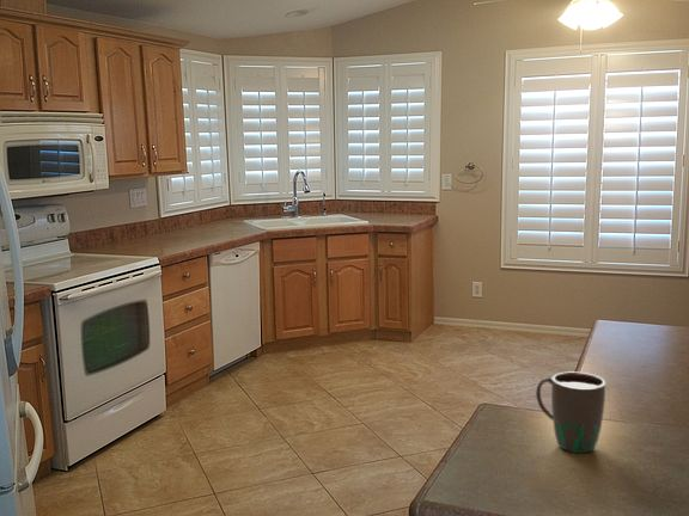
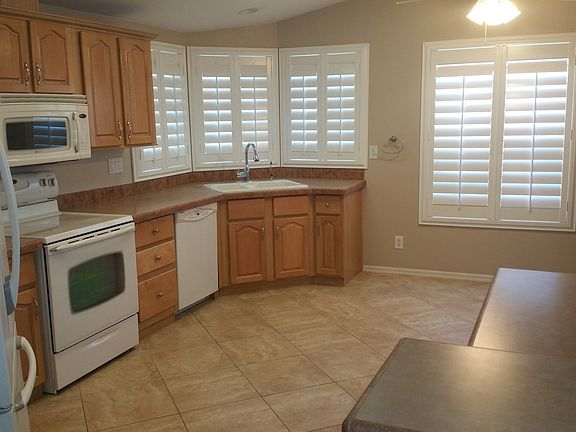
- mug [535,371,606,454]
